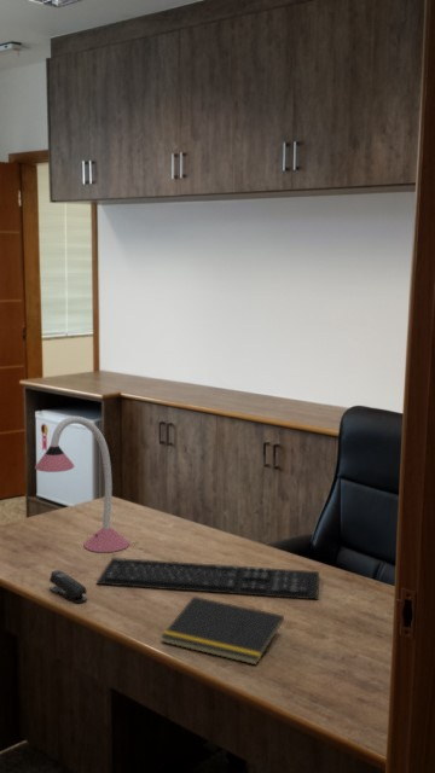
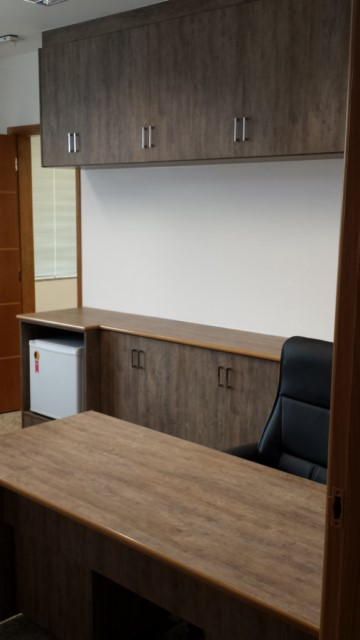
- desk lamp [34,415,130,553]
- keyboard [95,557,320,600]
- notepad [160,595,285,666]
- stapler [48,569,88,604]
